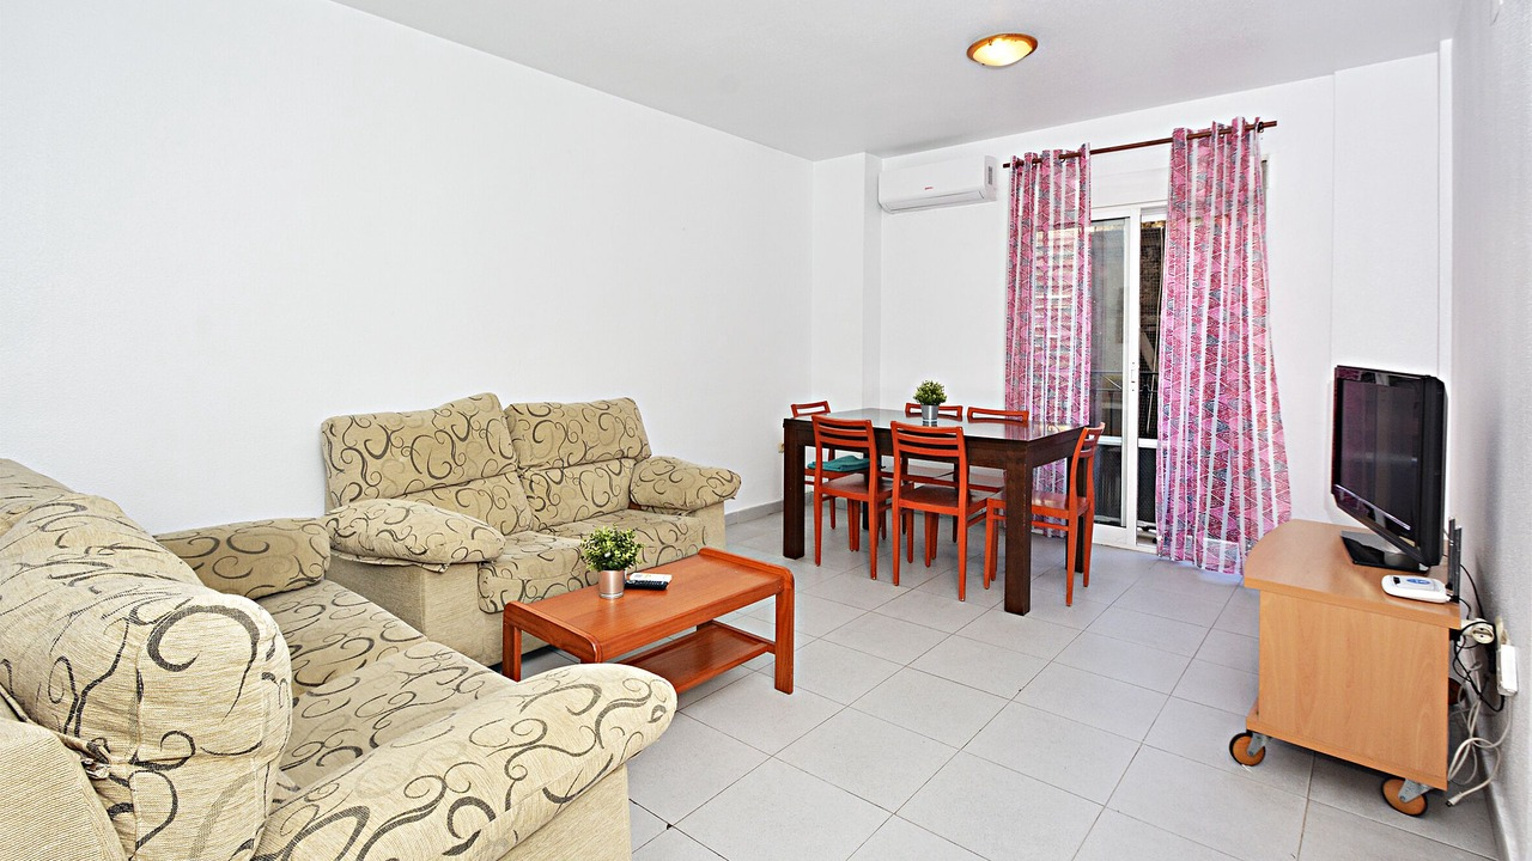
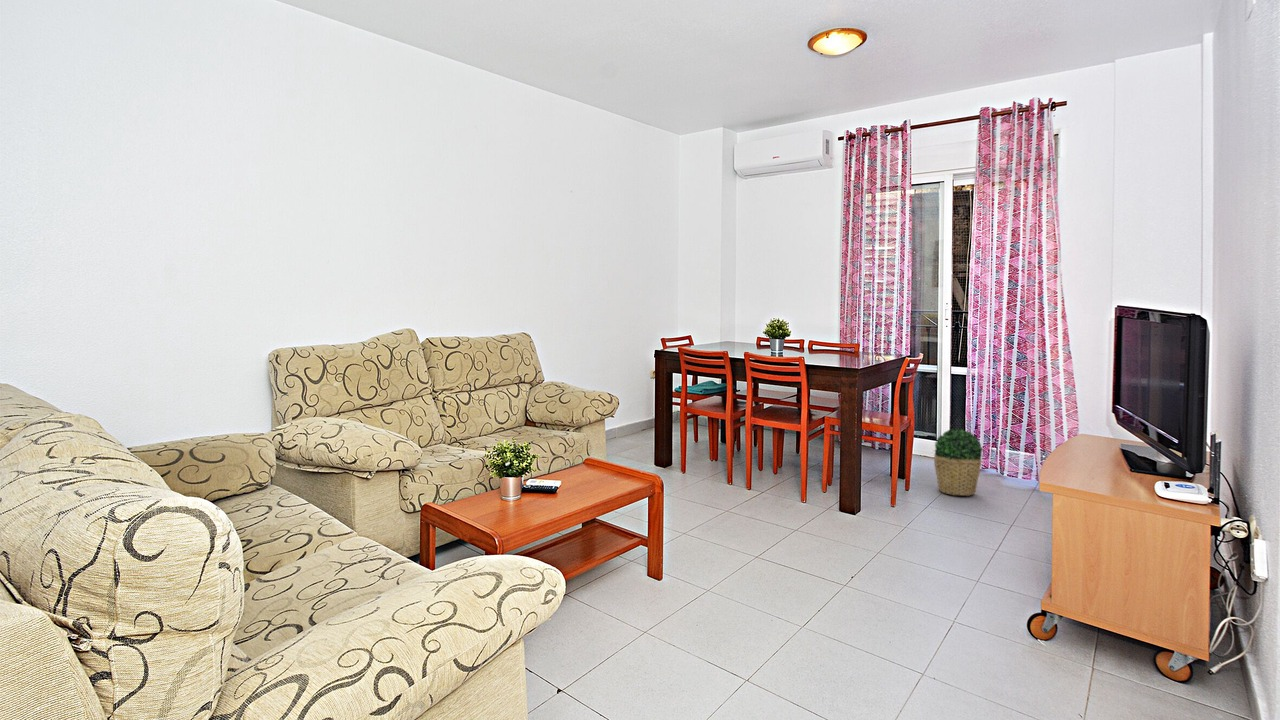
+ potted plant [933,428,984,497]
